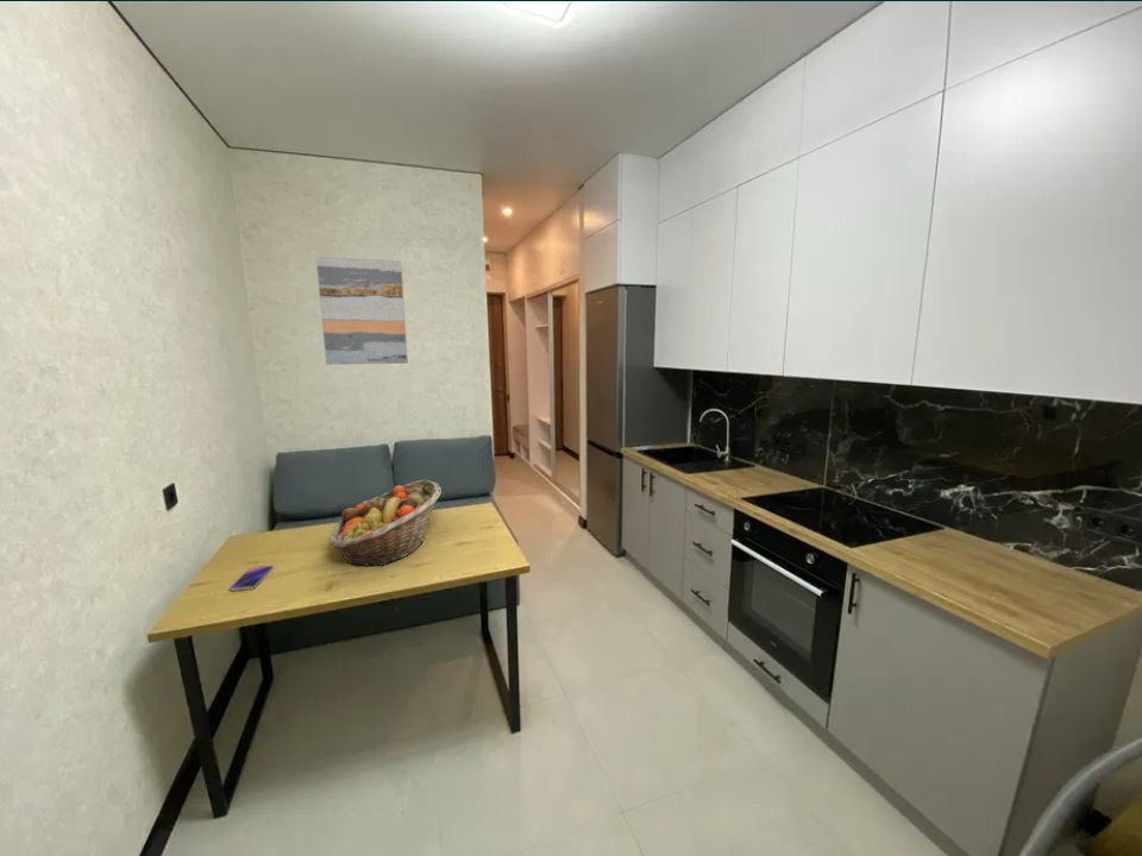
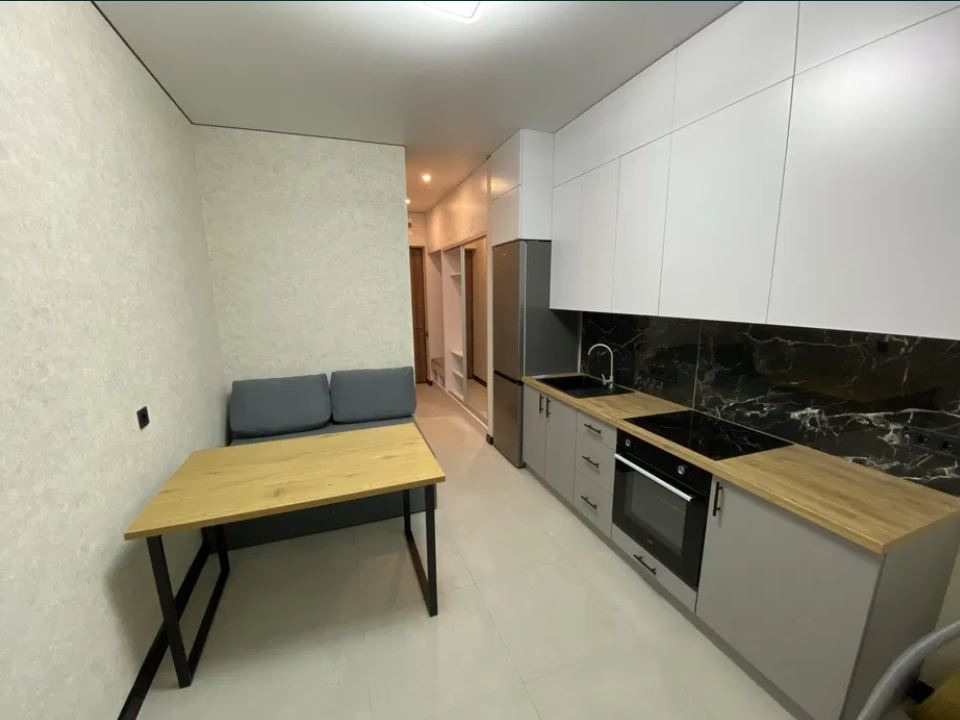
- fruit basket [328,478,443,566]
- smartphone [228,565,275,592]
- wall art [315,256,409,366]
